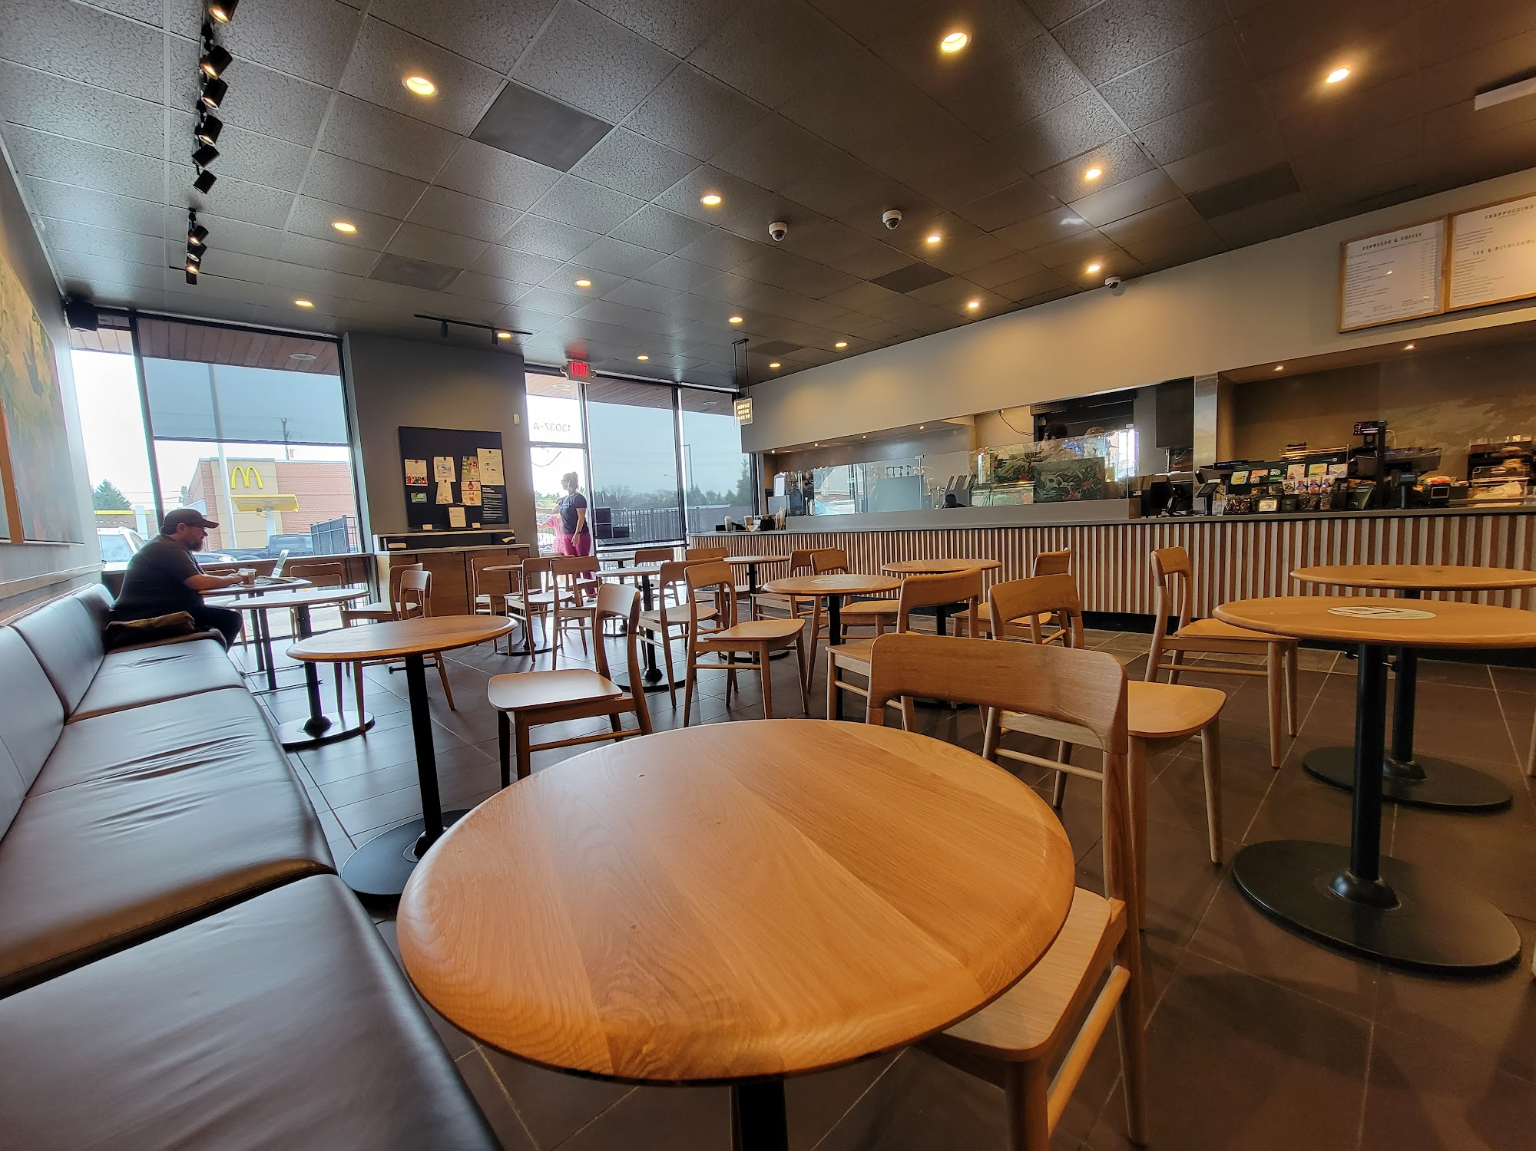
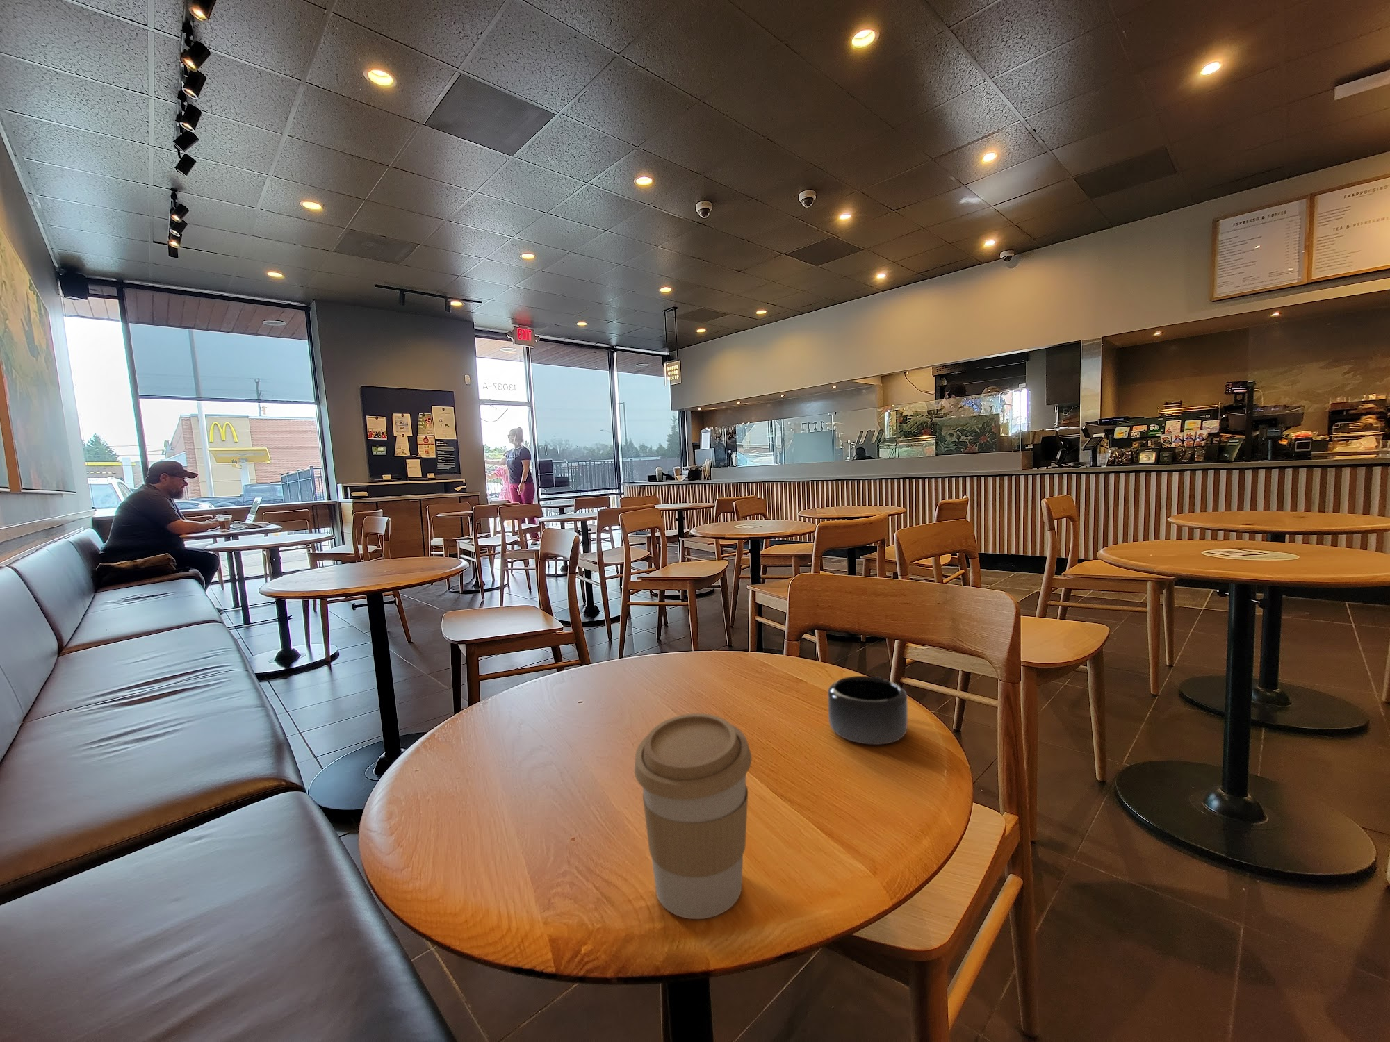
+ mug [827,675,908,745]
+ coffee cup [634,713,753,919]
